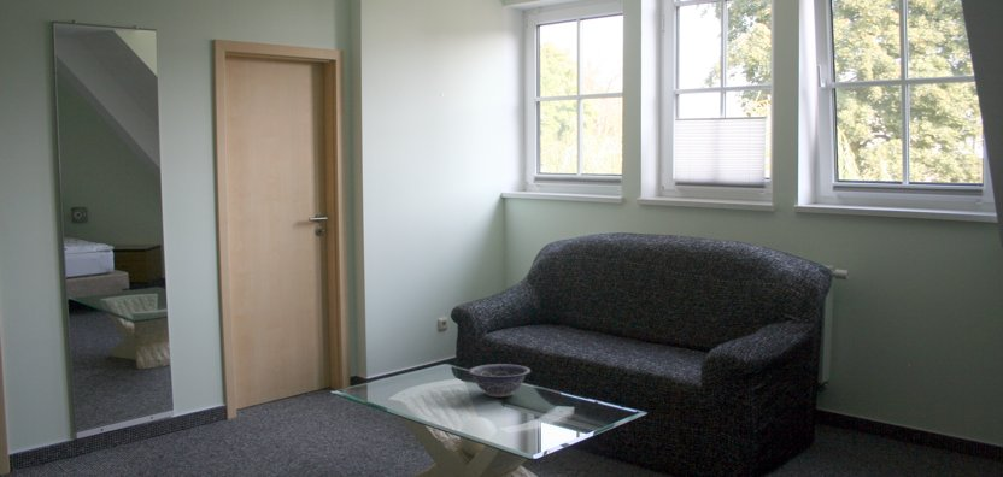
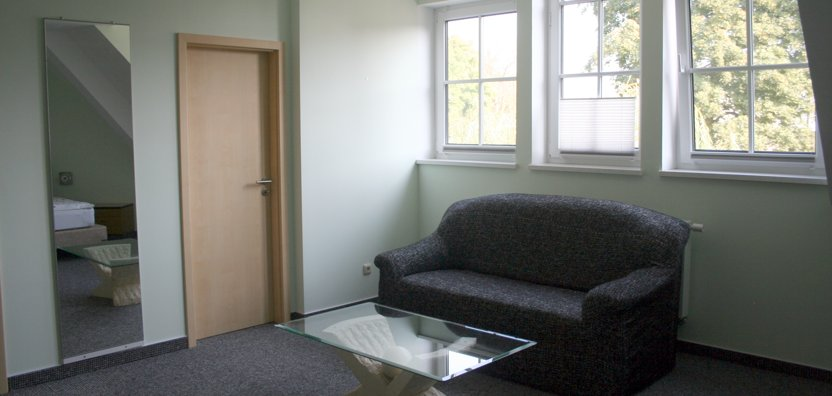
- decorative bowl [467,363,532,399]
